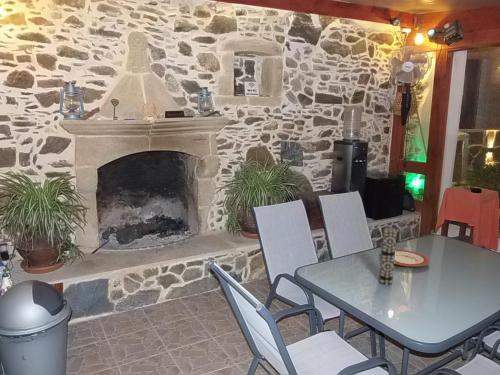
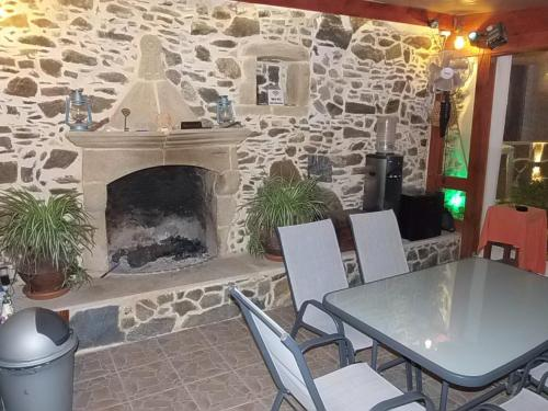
- vase [378,227,398,285]
- plate [394,249,430,267]
